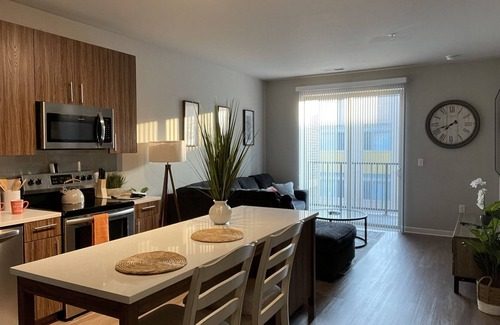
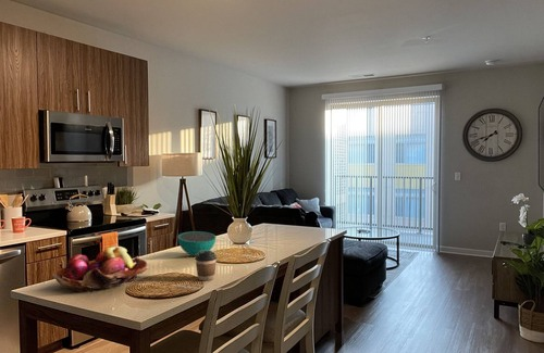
+ bowl [177,230,218,256]
+ coffee cup [194,250,218,281]
+ fruit basket [51,245,149,293]
